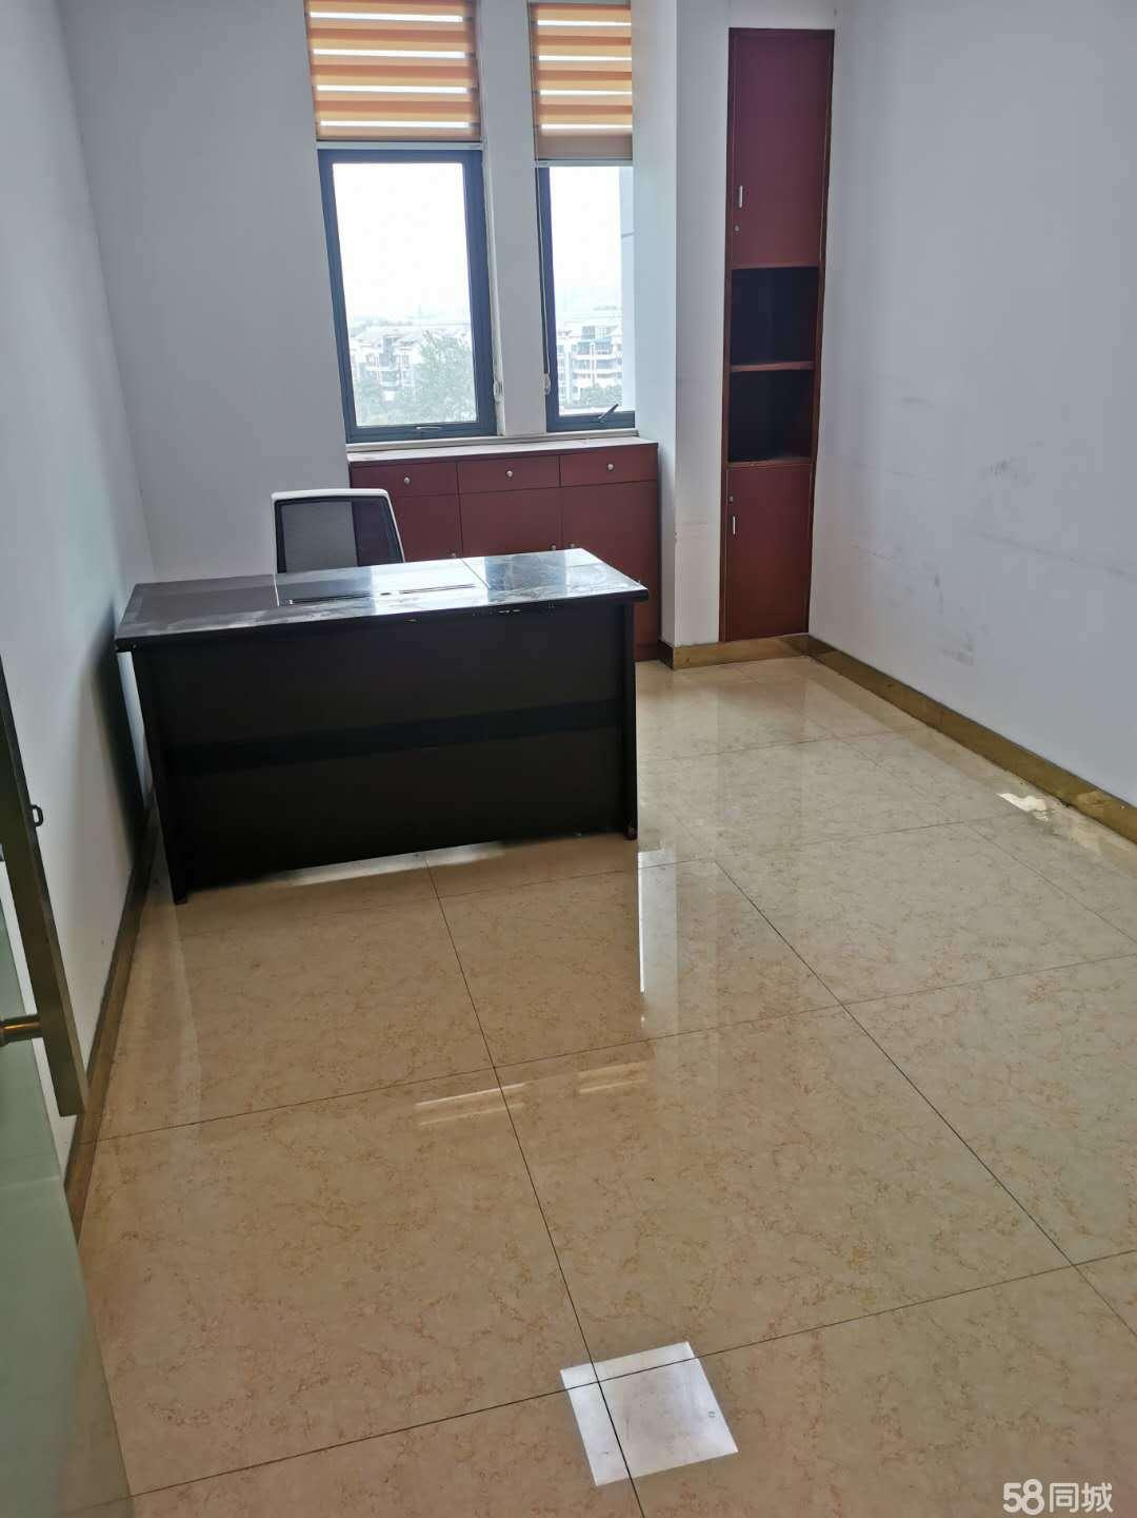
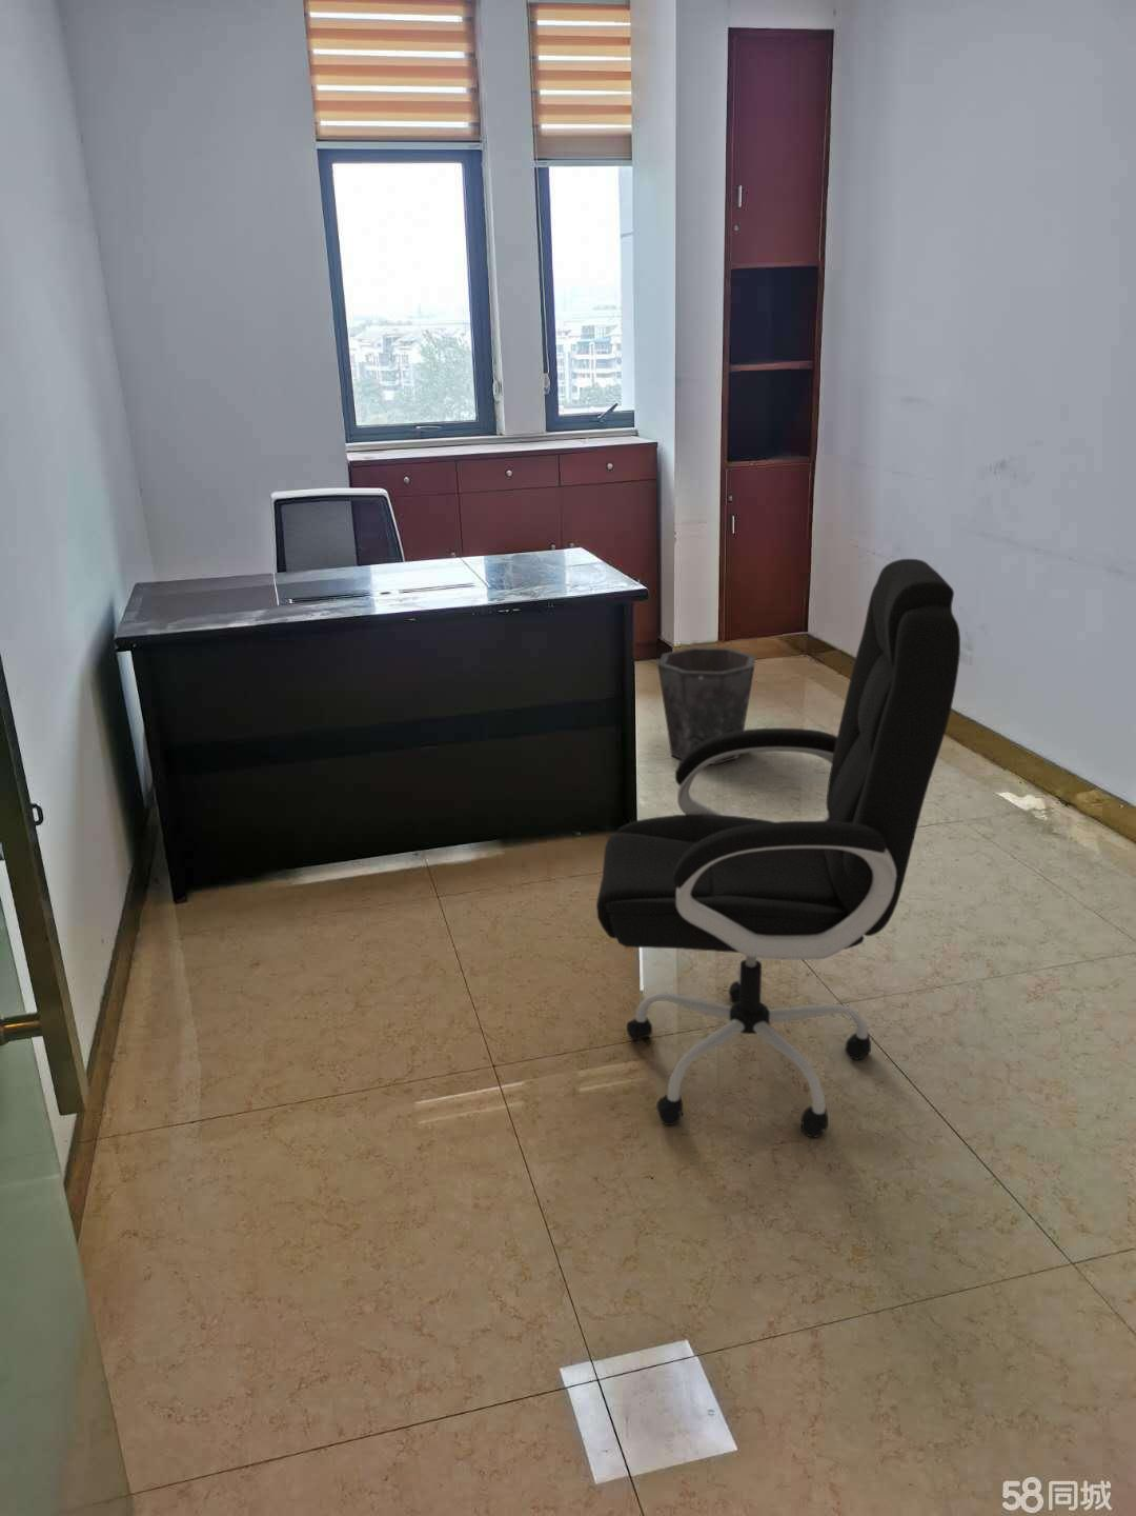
+ office chair [595,557,962,1138]
+ waste bin [656,647,758,765]
